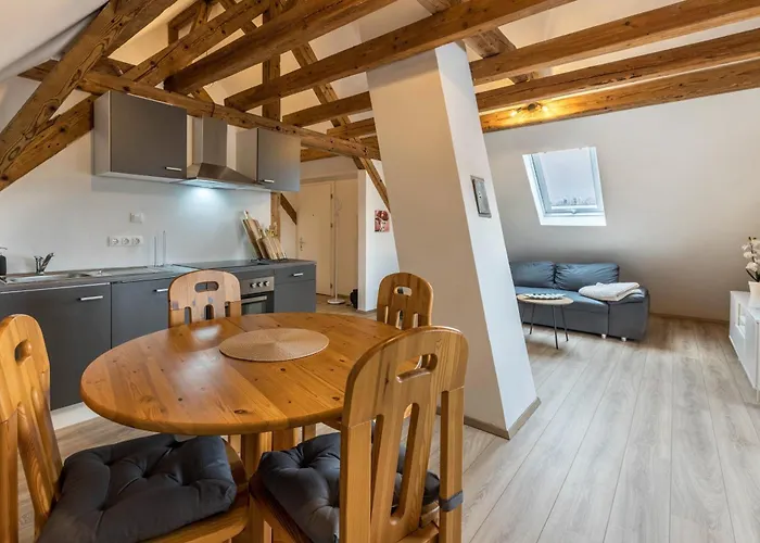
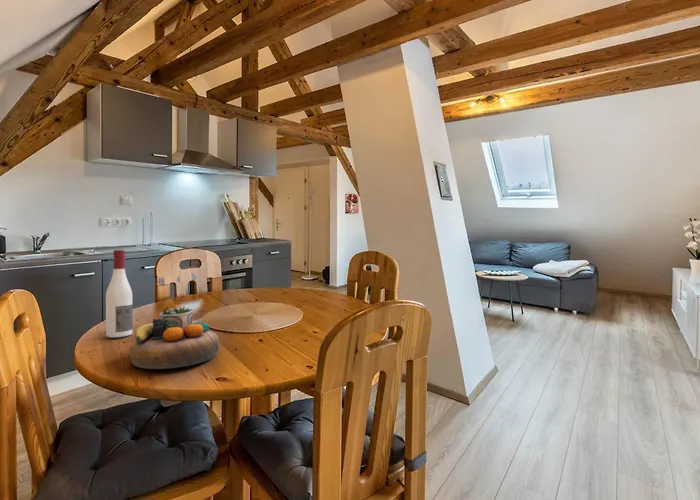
+ alcohol [105,249,134,338]
+ decorative bowl [128,306,220,370]
